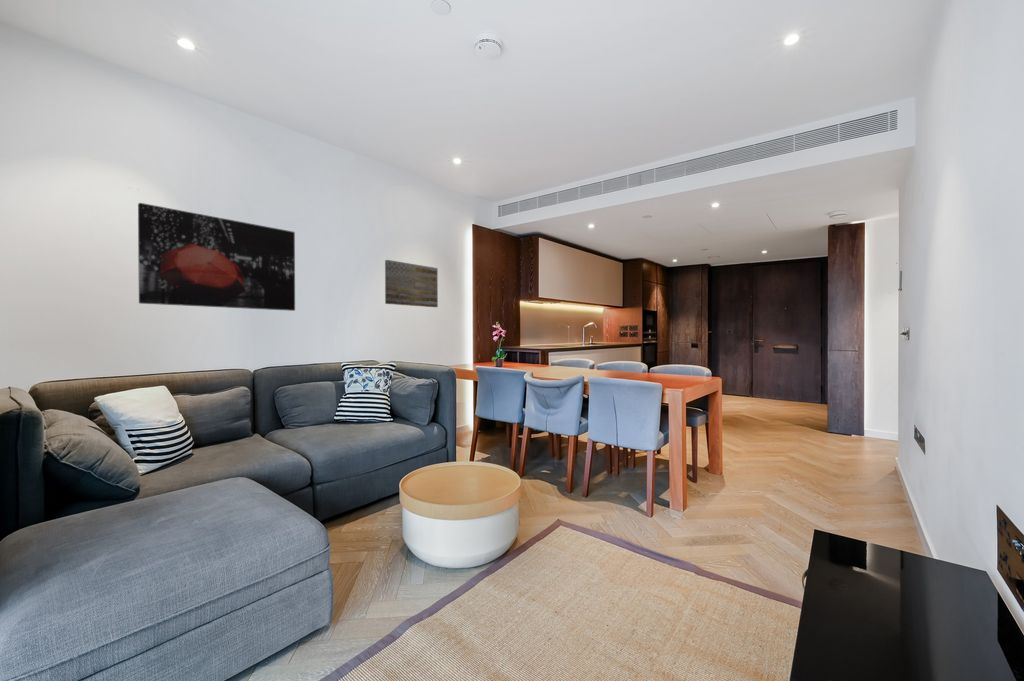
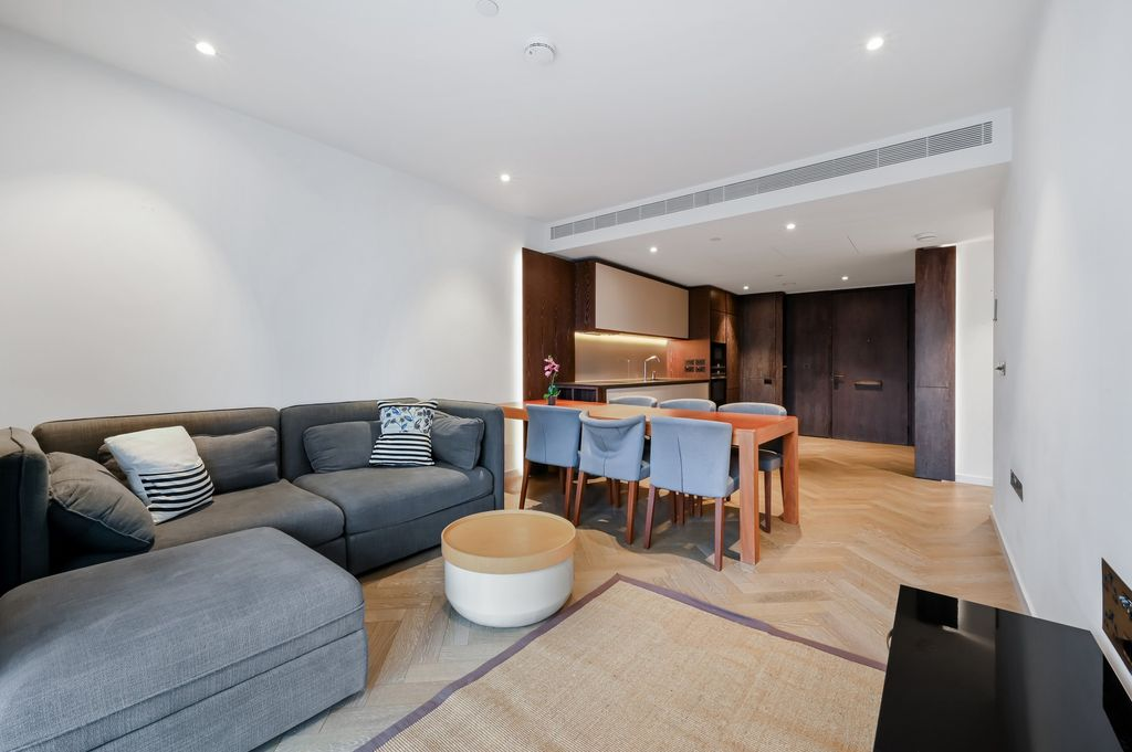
- wall art [384,259,439,308]
- wall art [137,202,296,312]
